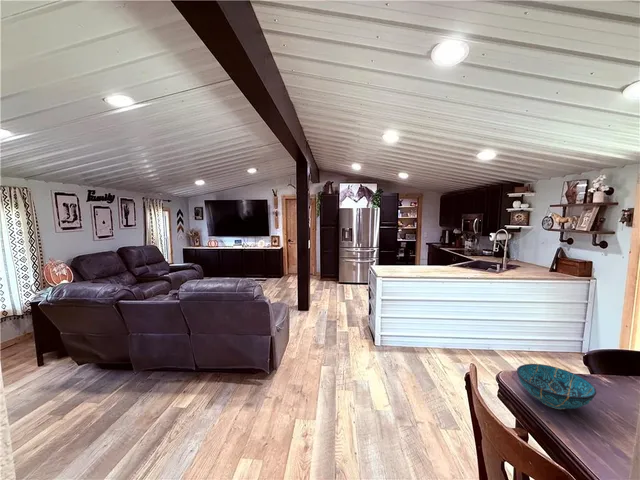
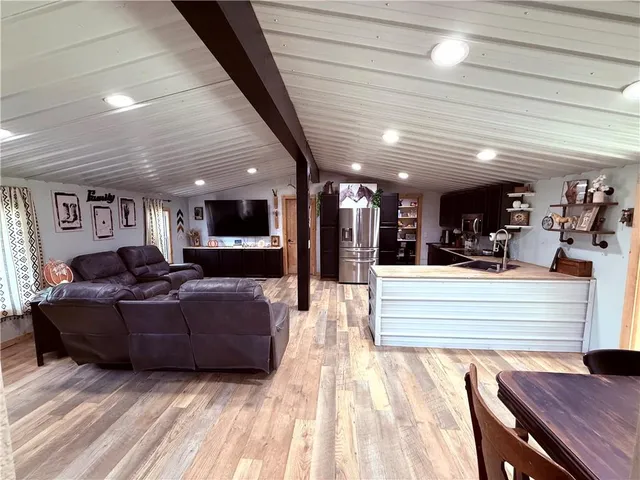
- decorative bowl [516,363,597,410]
